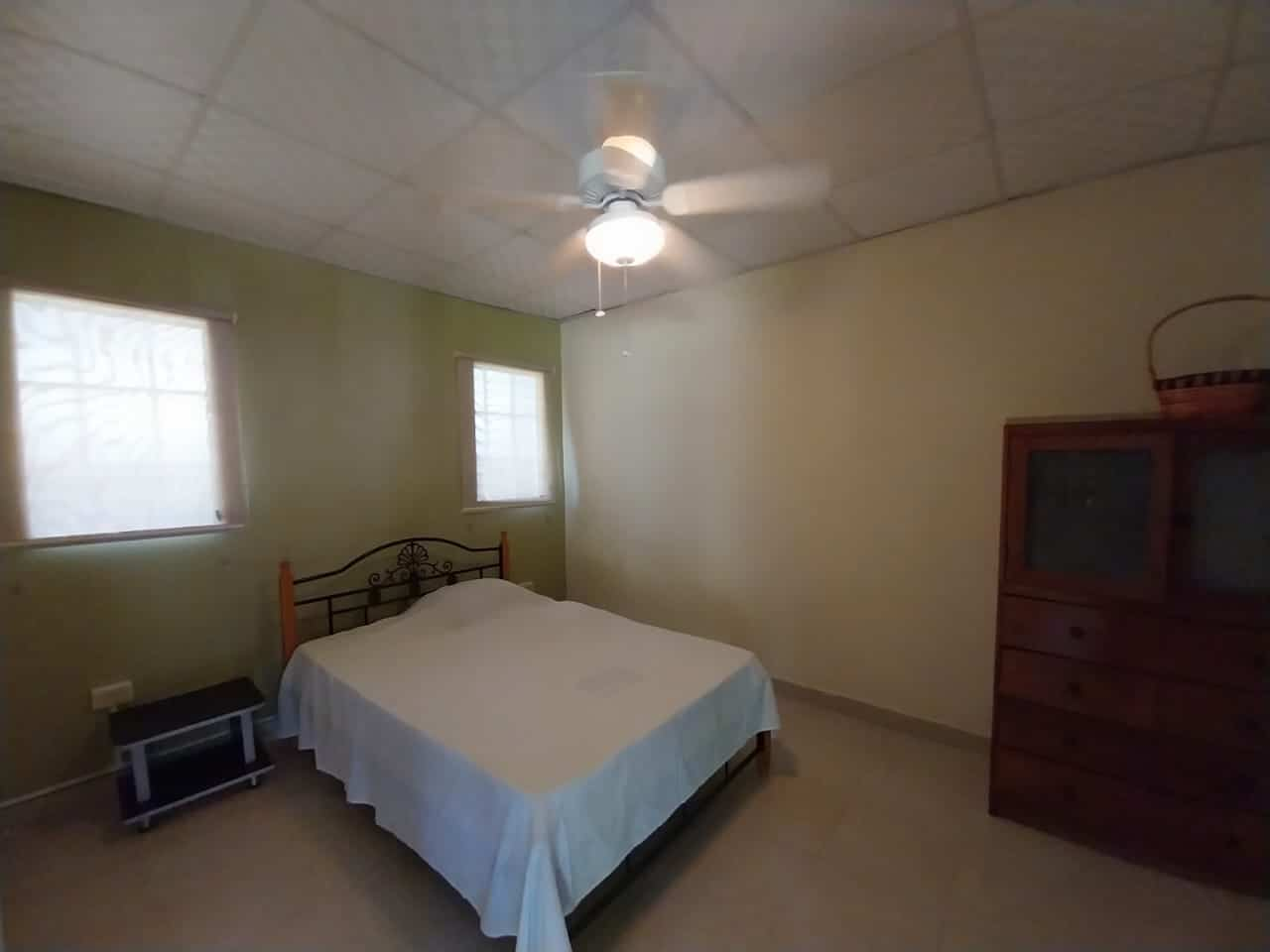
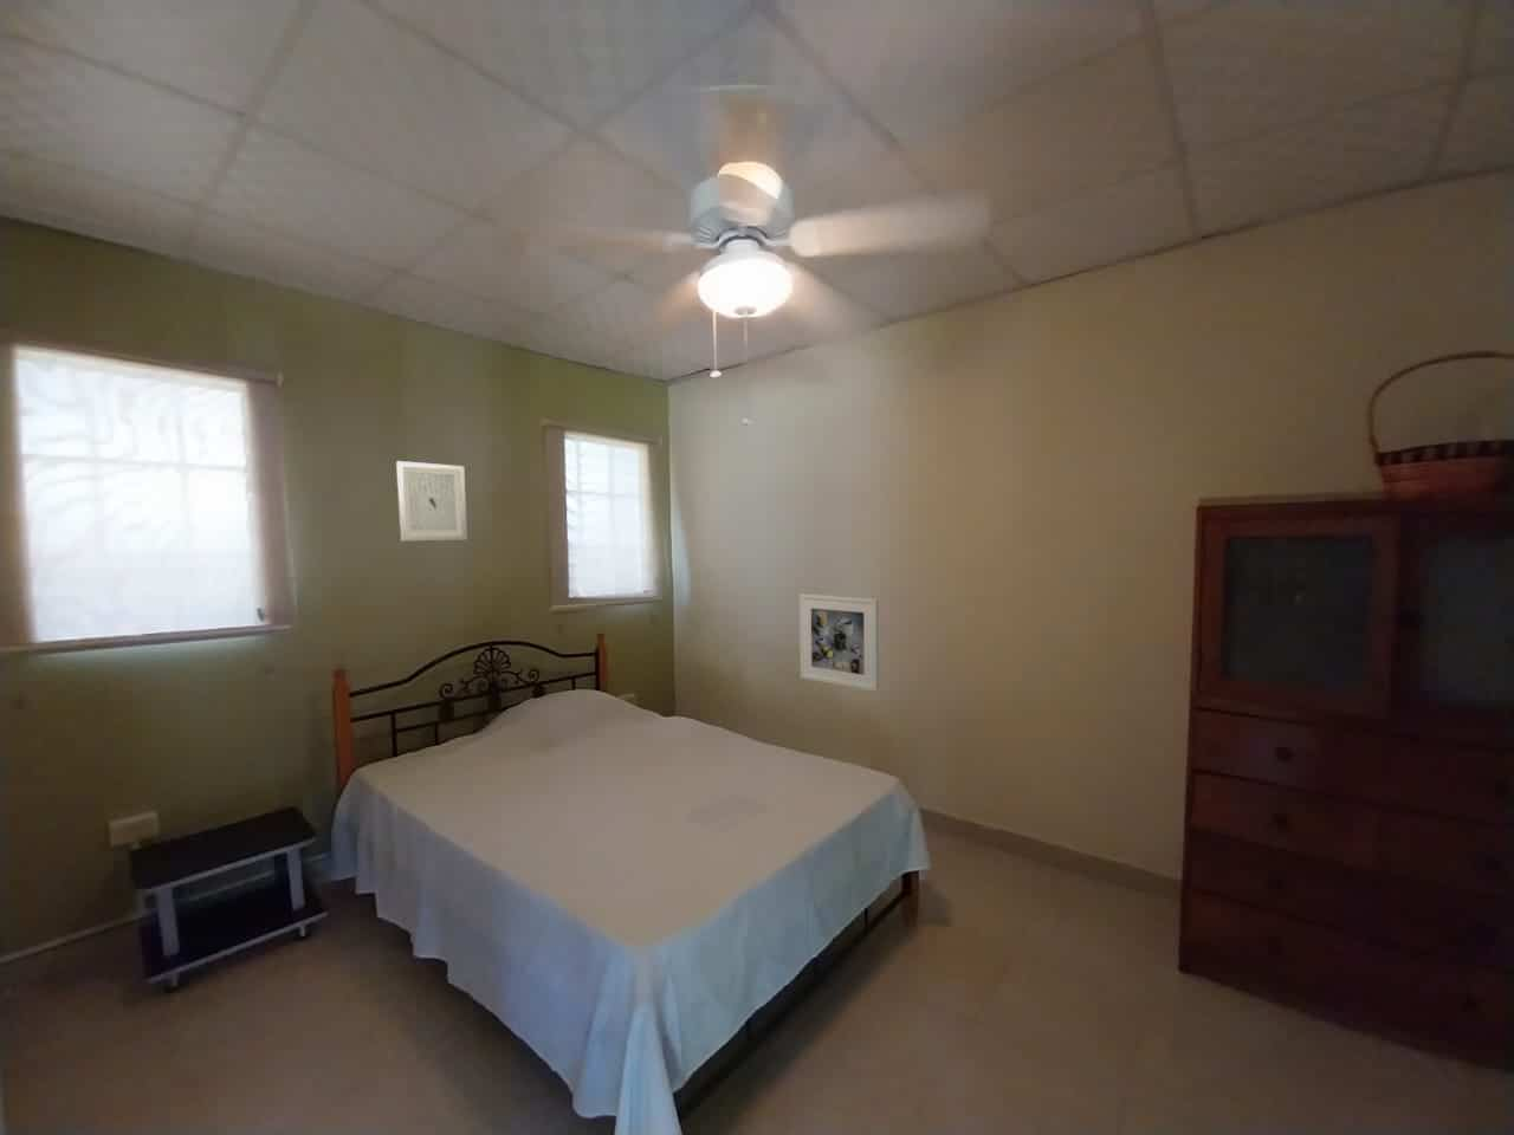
+ wall art [393,460,469,542]
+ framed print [799,593,880,693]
